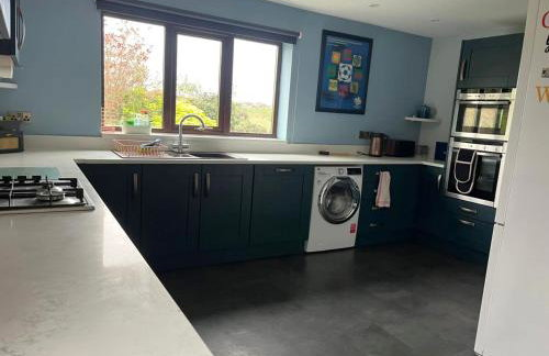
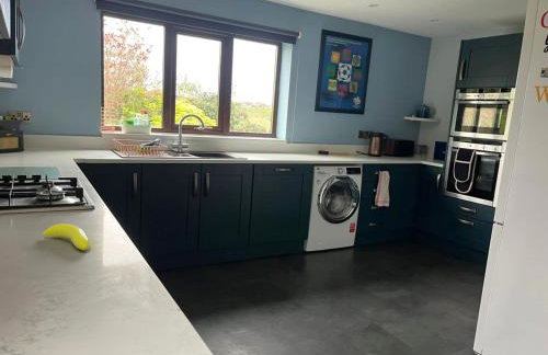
+ banana [42,222,91,251]
